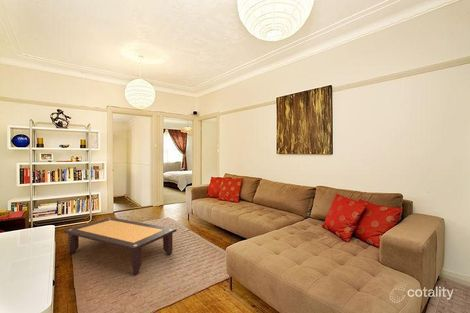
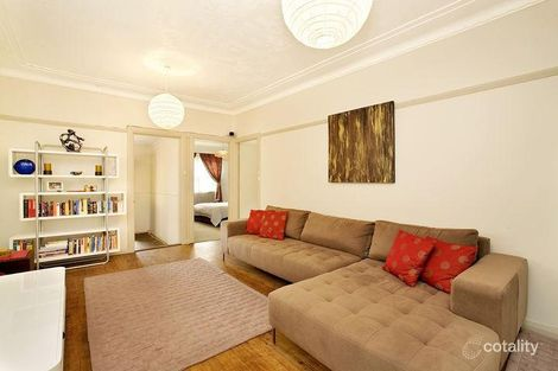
- coffee table [62,217,178,276]
